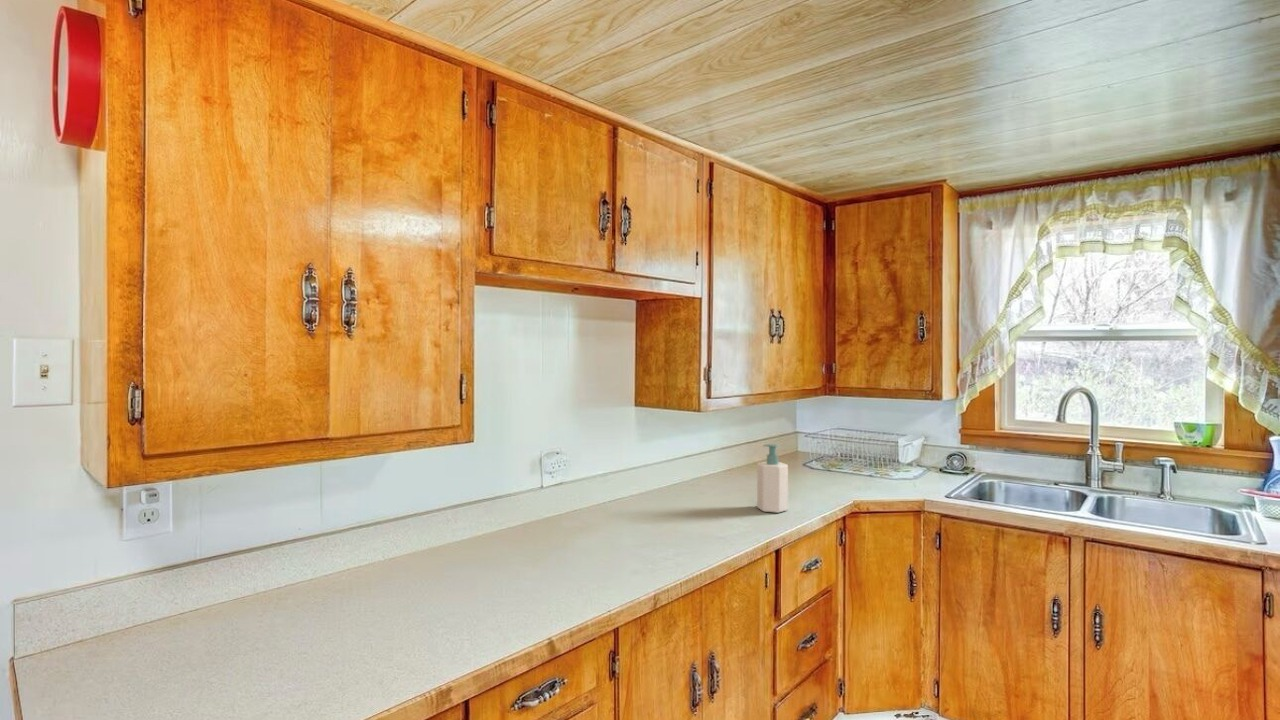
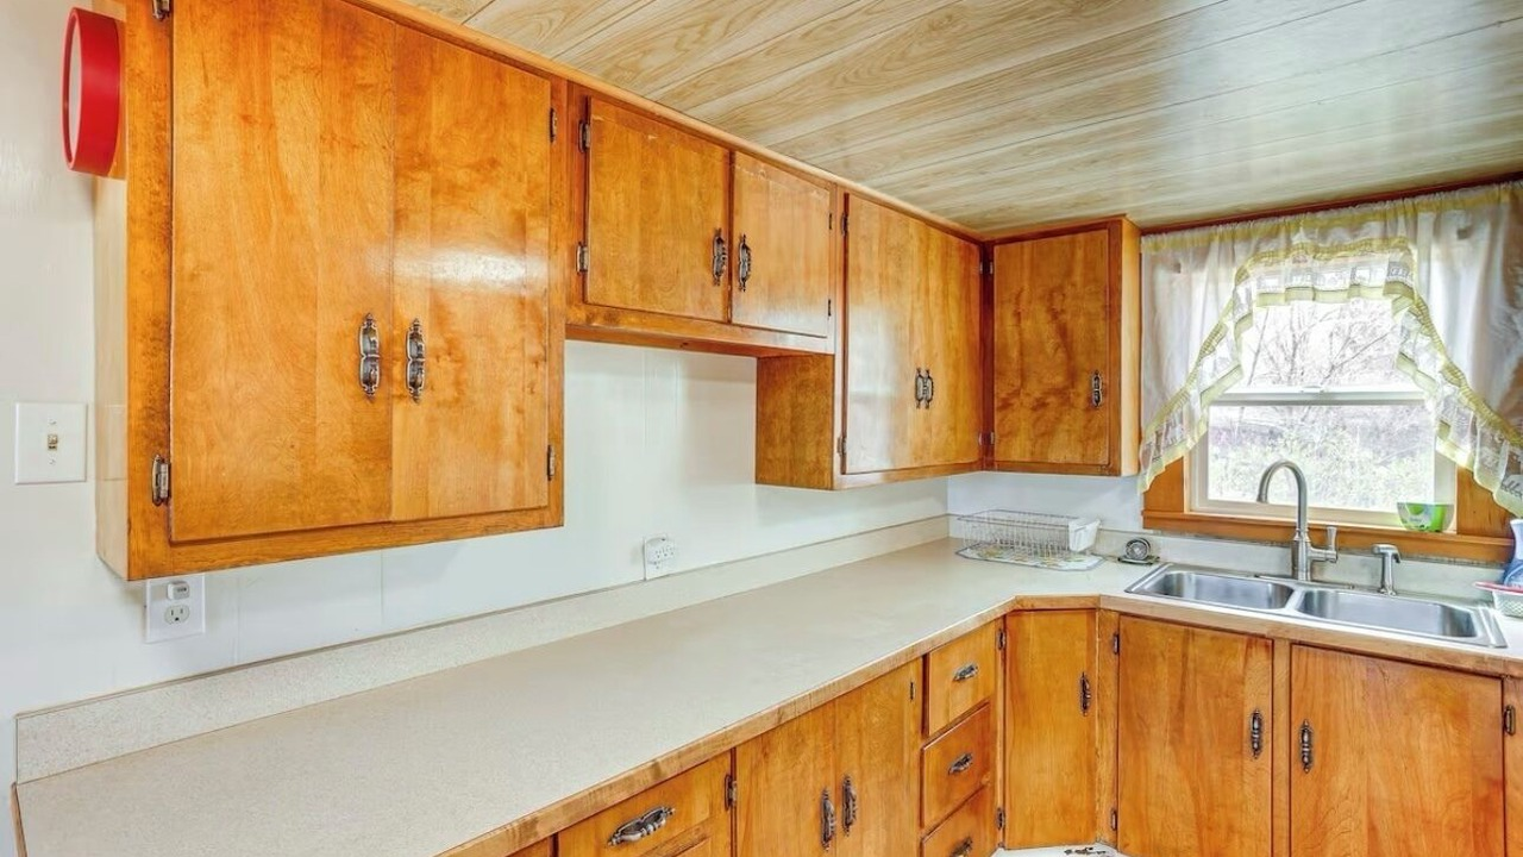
- soap bottle [756,443,789,514]
